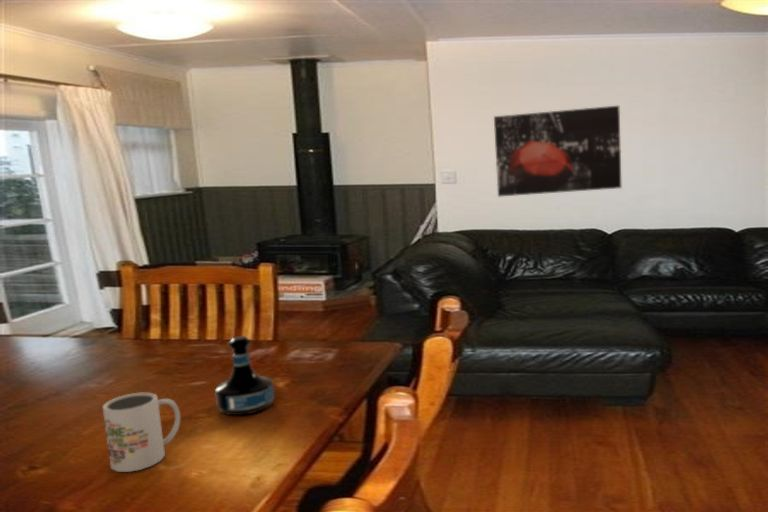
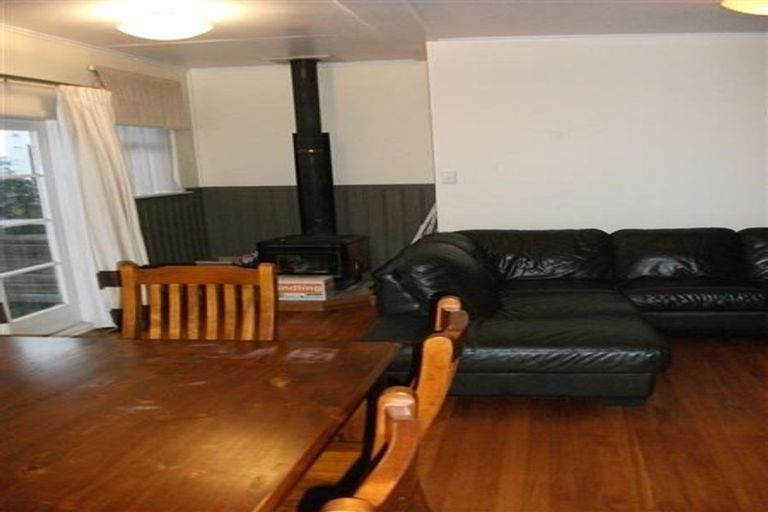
- wall art [493,105,623,198]
- mug [102,392,181,473]
- tequila bottle [214,335,275,416]
